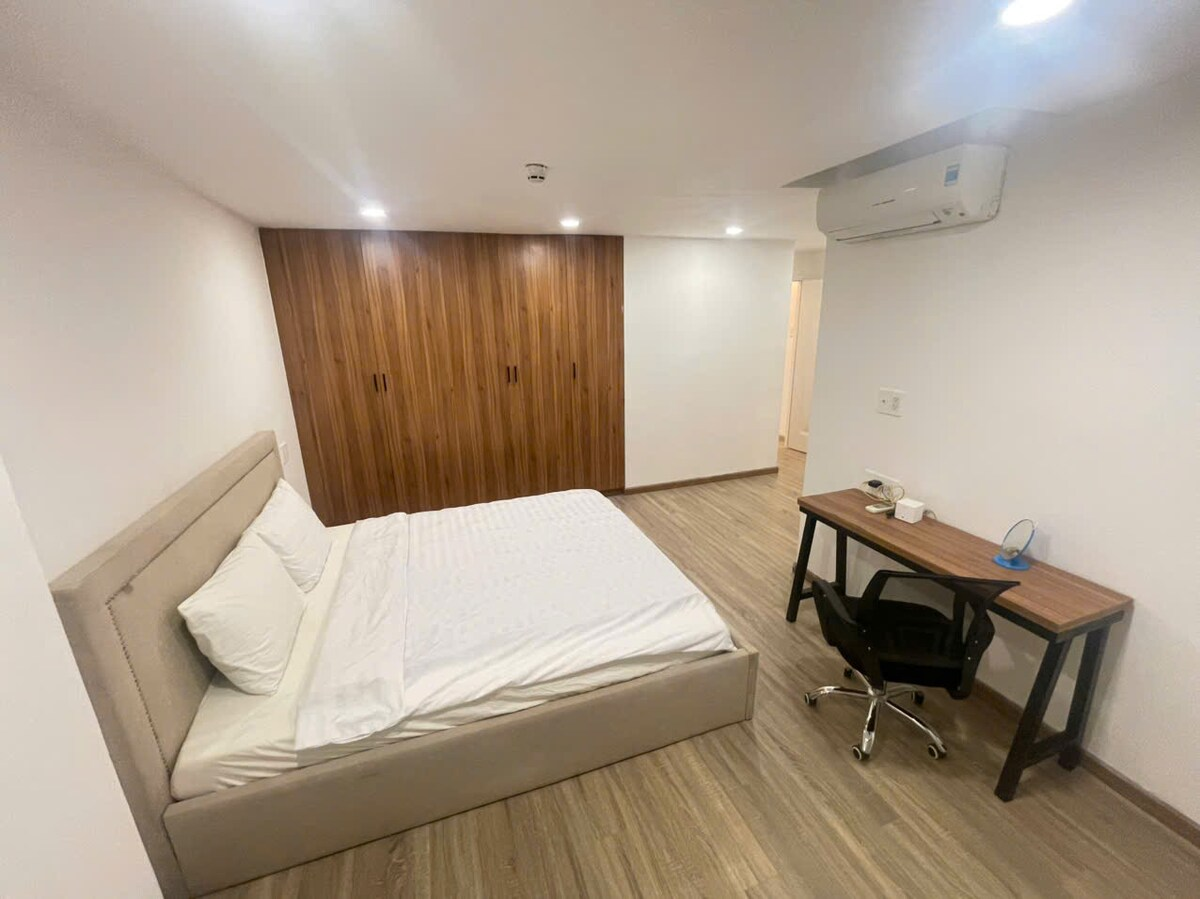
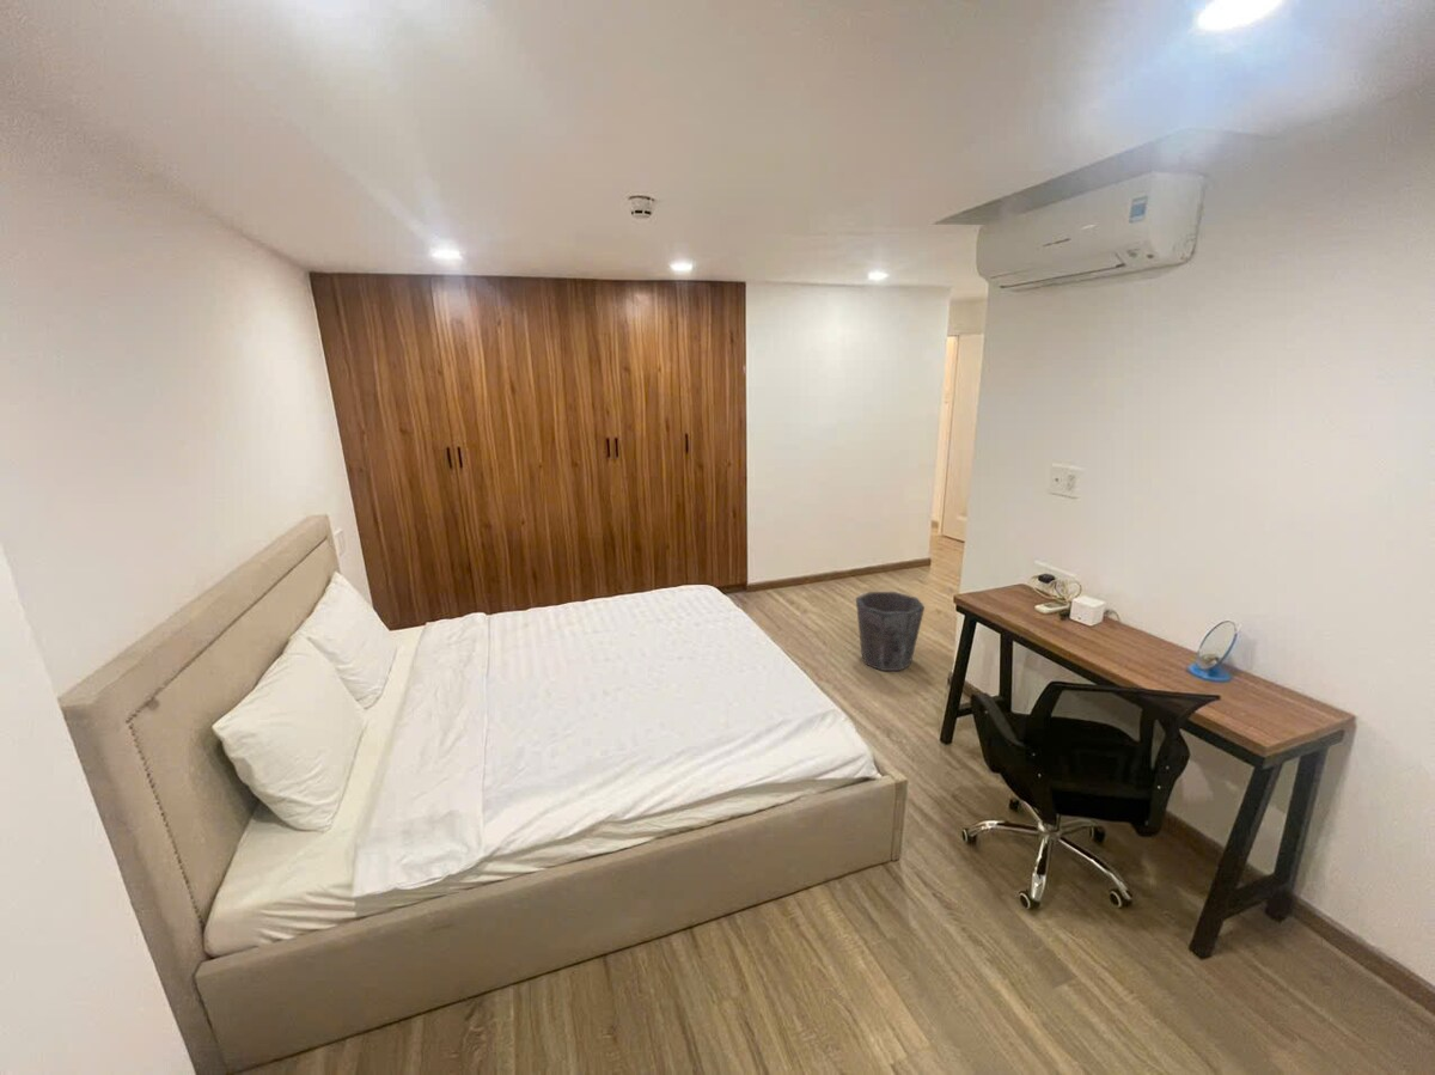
+ waste bin [855,591,926,672]
